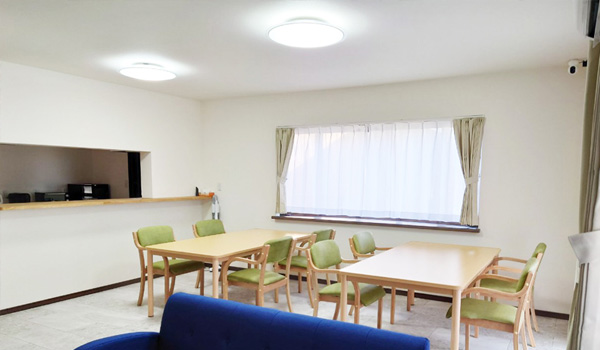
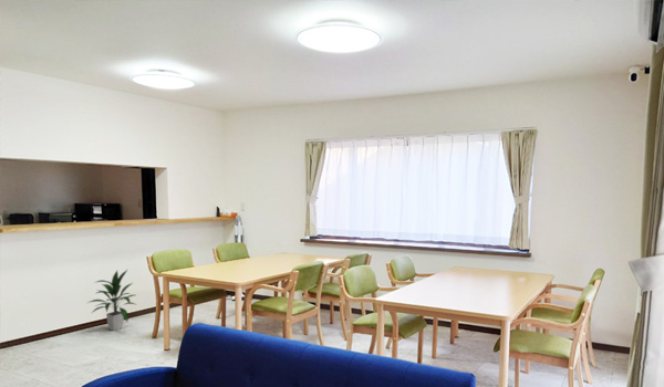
+ indoor plant [86,268,138,332]
